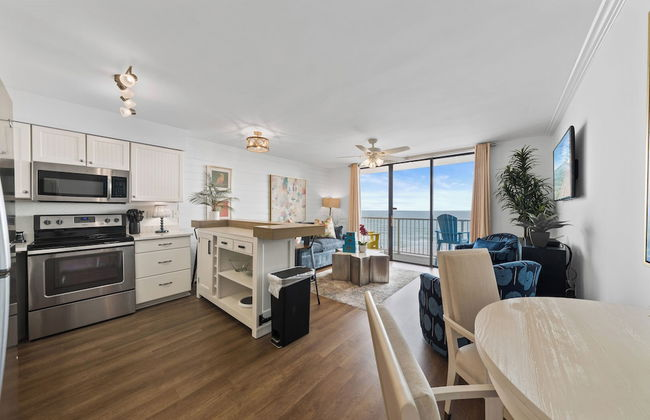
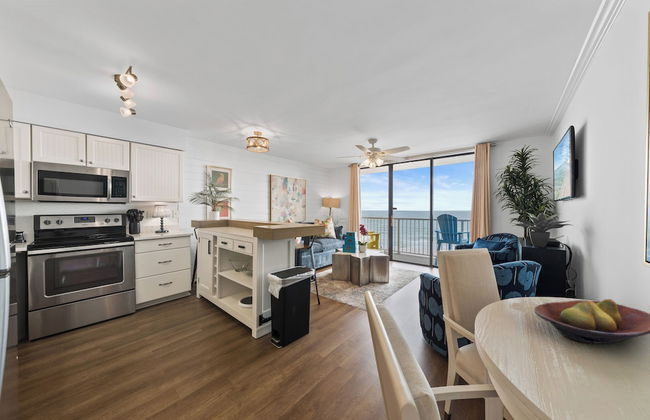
+ fruit bowl [533,298,650,345]
